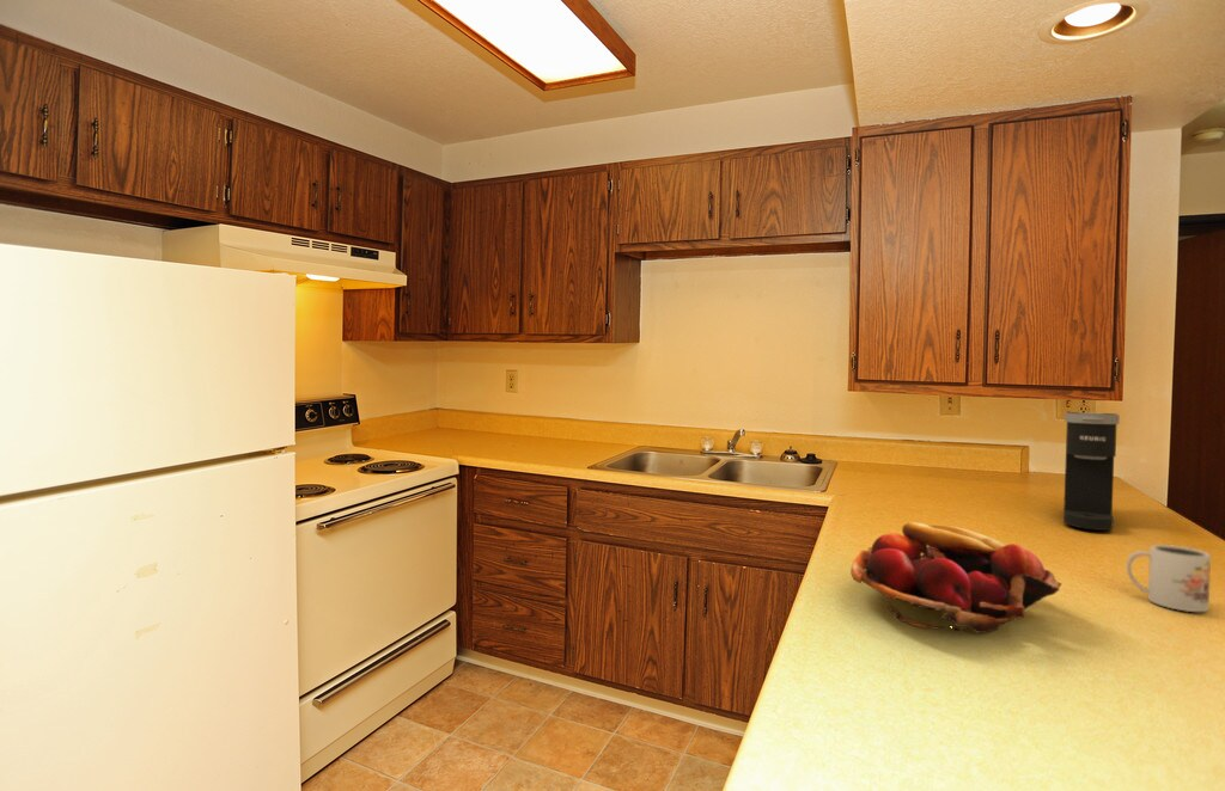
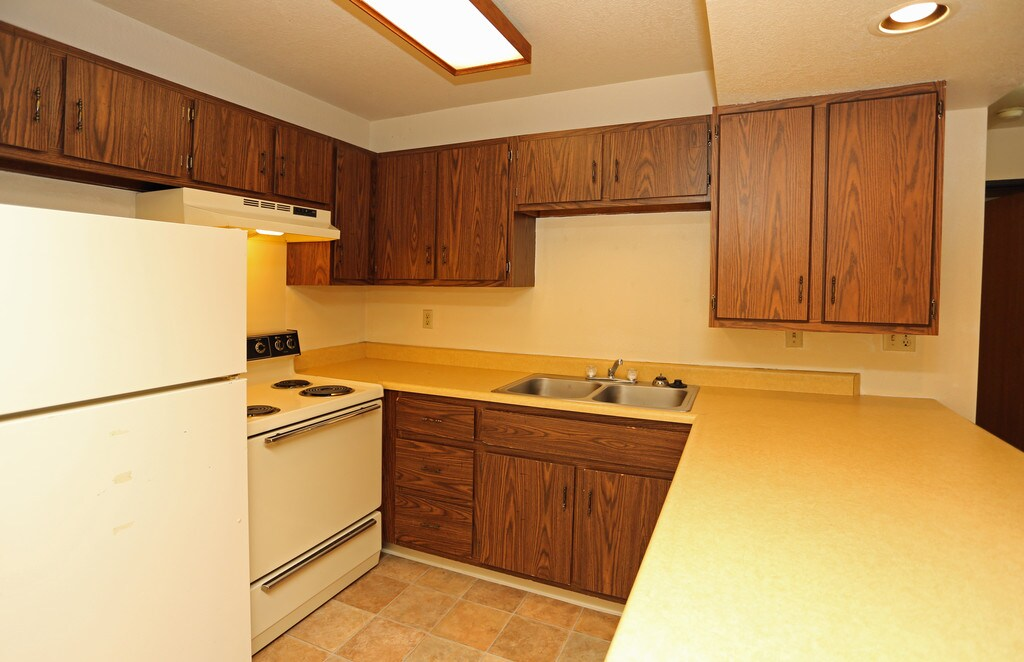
- coffee maker [1062,411,1121,532]
- mug [1126,544,1212,613]
- fruit basket [849,521,1062,634]
